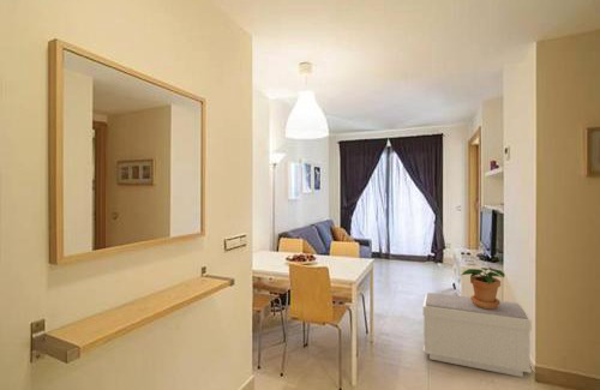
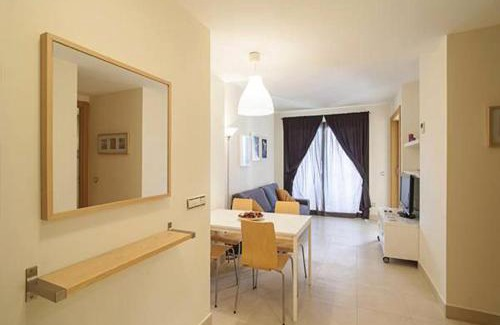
- bench [422,292,533,378]
- potted plant [460,266,506,308]
